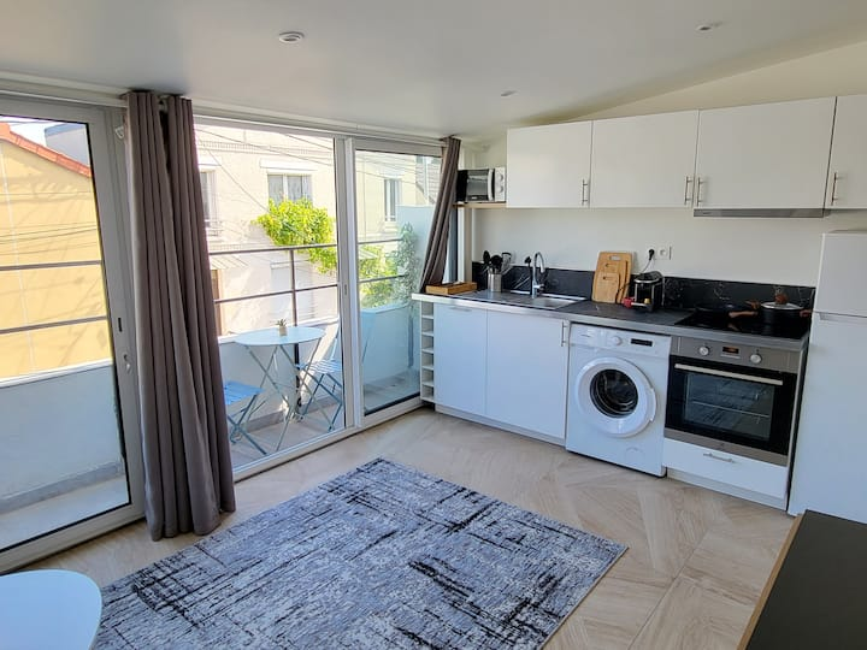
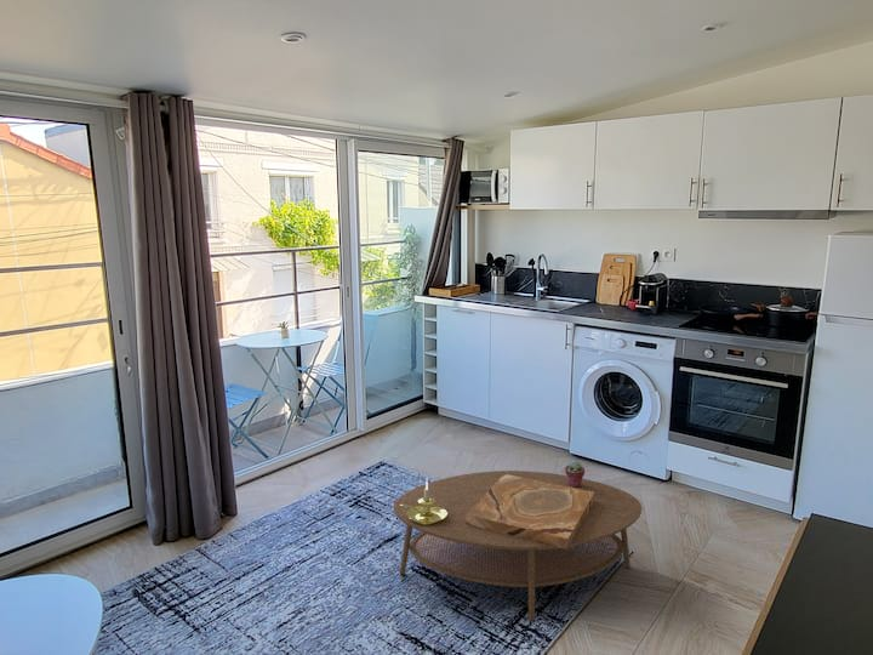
+ candle holder [400,479,447,525]
+ potted succulent [564,461,586,488]
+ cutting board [466,474,594,549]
+ coffee table [393,469,643,622]
